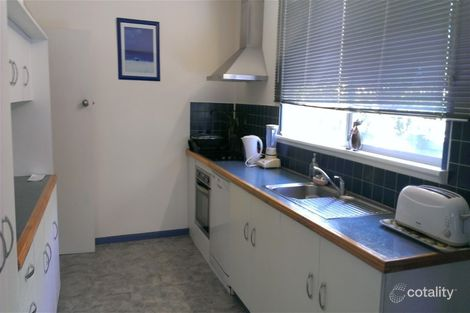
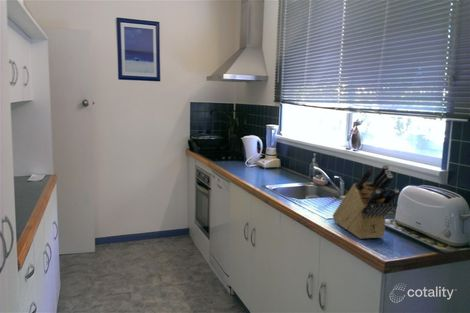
+ knife block [332,164,400,240]
